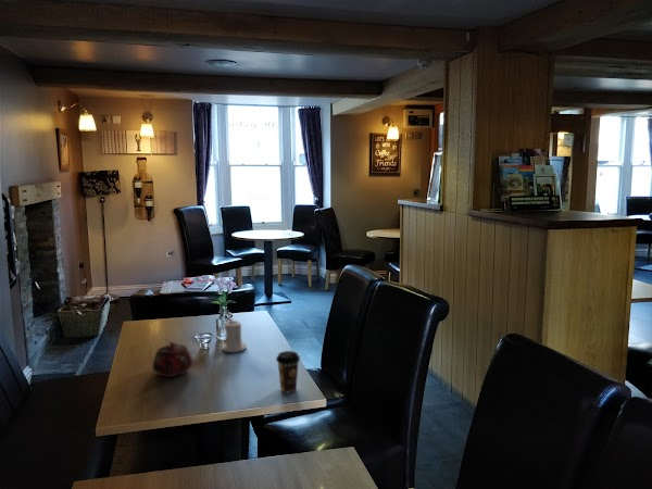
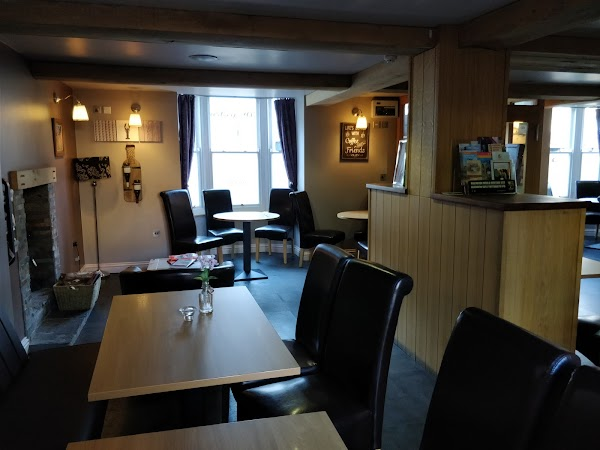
- candle [221,317,247,353]
- coffee cup [275,350,301,393]
- teapot [151,341,193,378]
